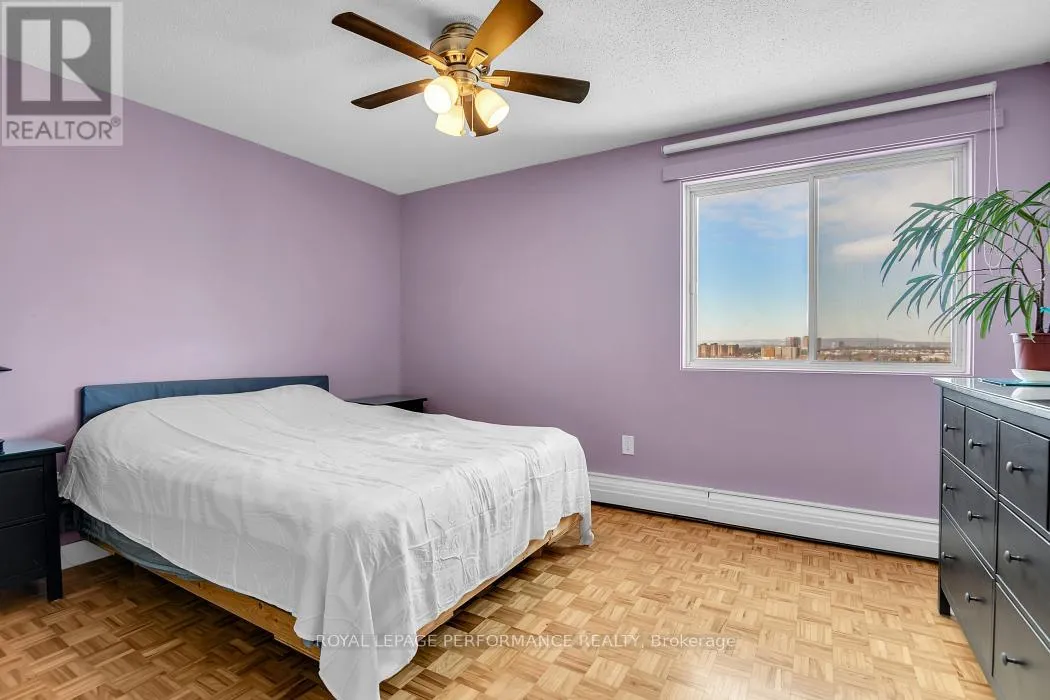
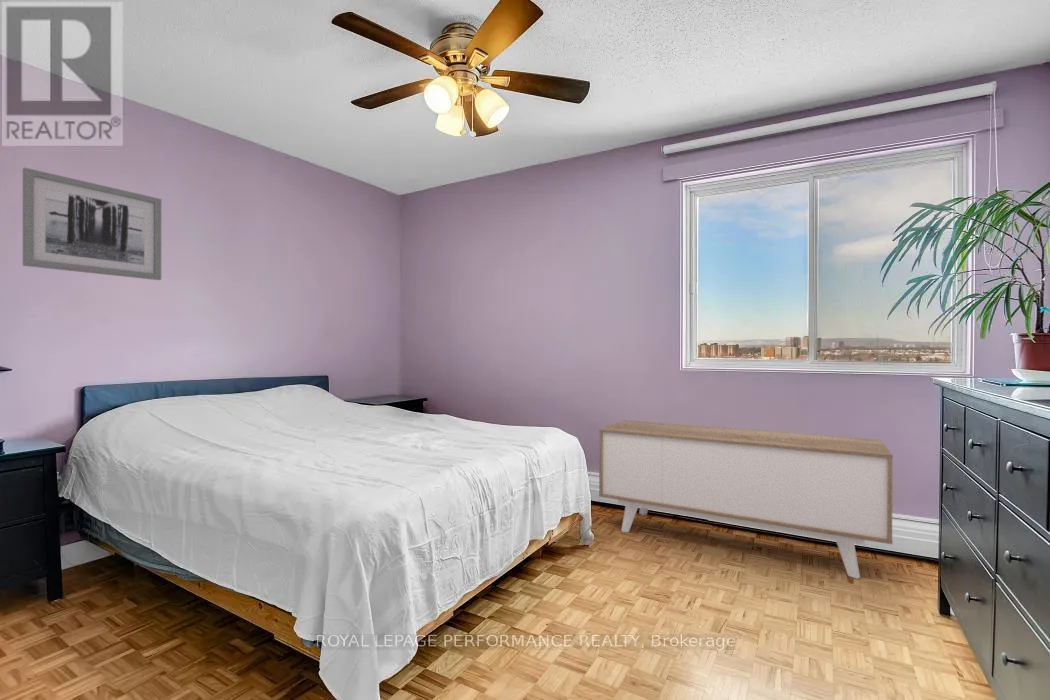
+ wall art [22,167,162,281]
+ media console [598,419,894,580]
